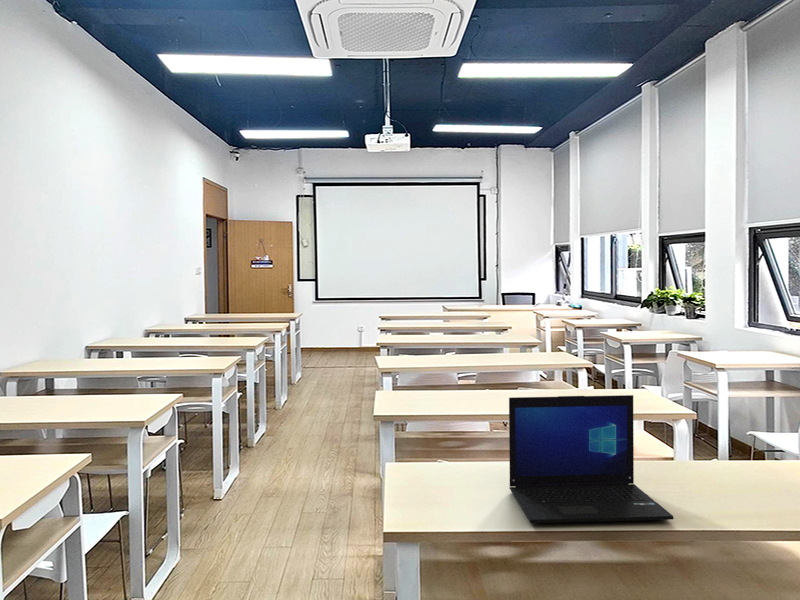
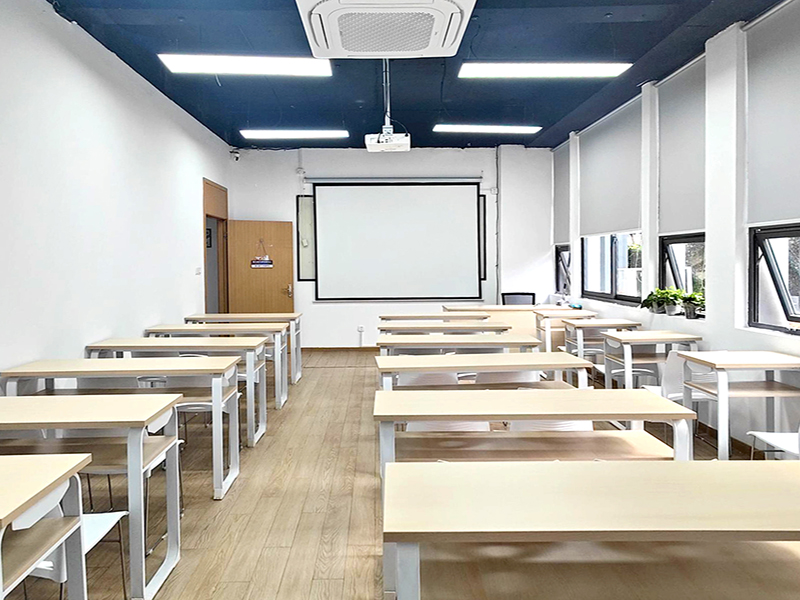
- laptop [508,394,675,524]
